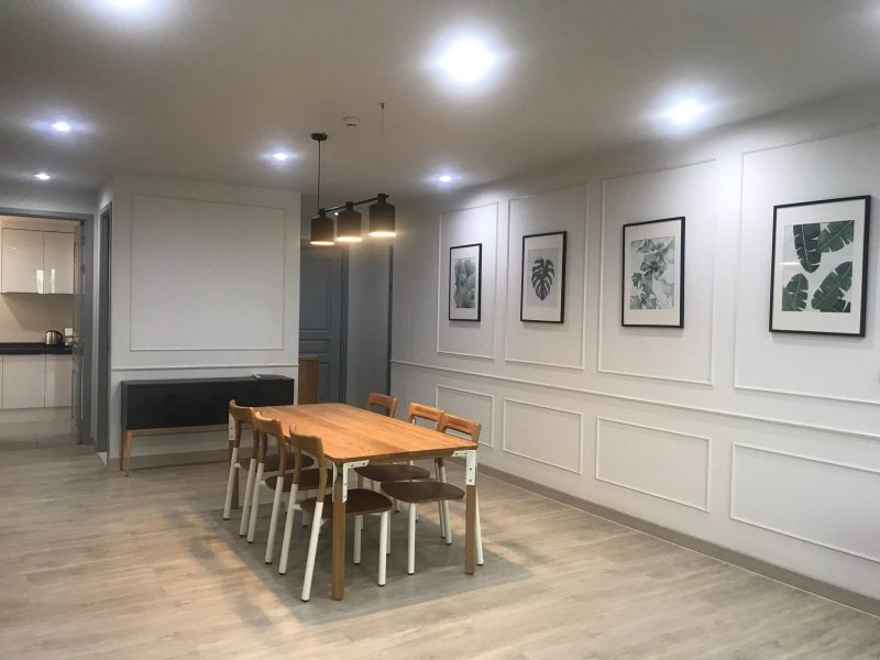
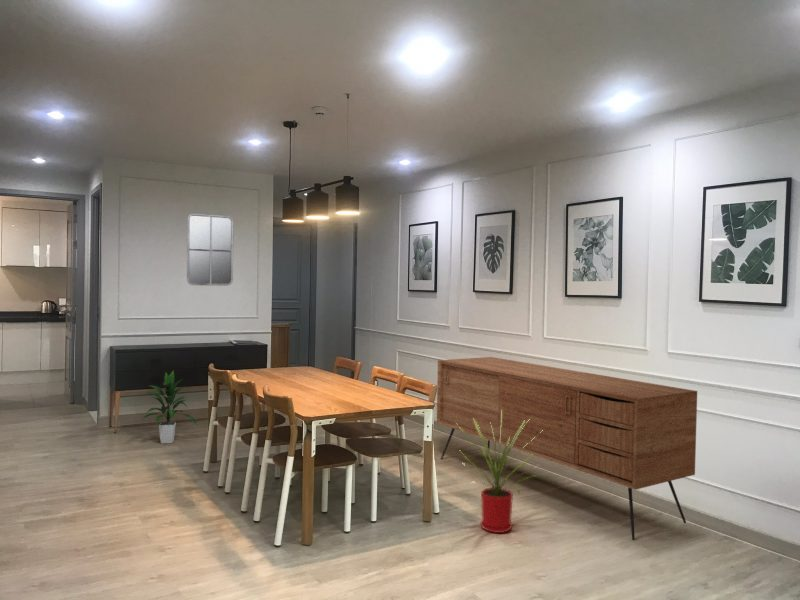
+ sideboard [436,356,698,541]
+ indoor plant [141,369,199,444]
+ house plant [456,410,544,534]
+ home mirror [186,213,234,287]
